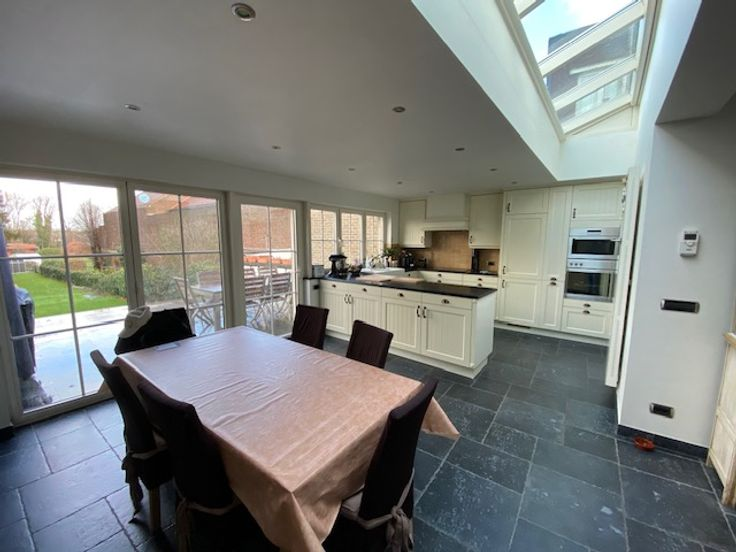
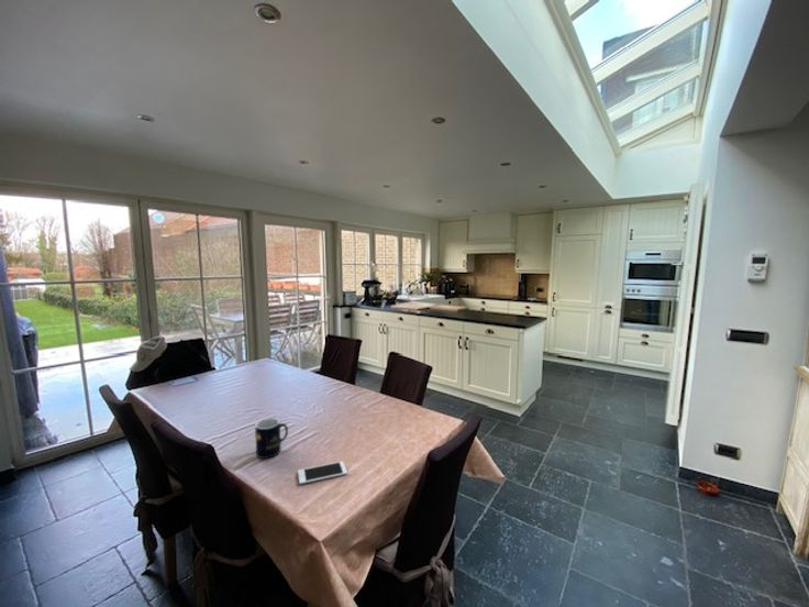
+ cell phone [297,460,348,485]
+ mug [254,417,289,460]
